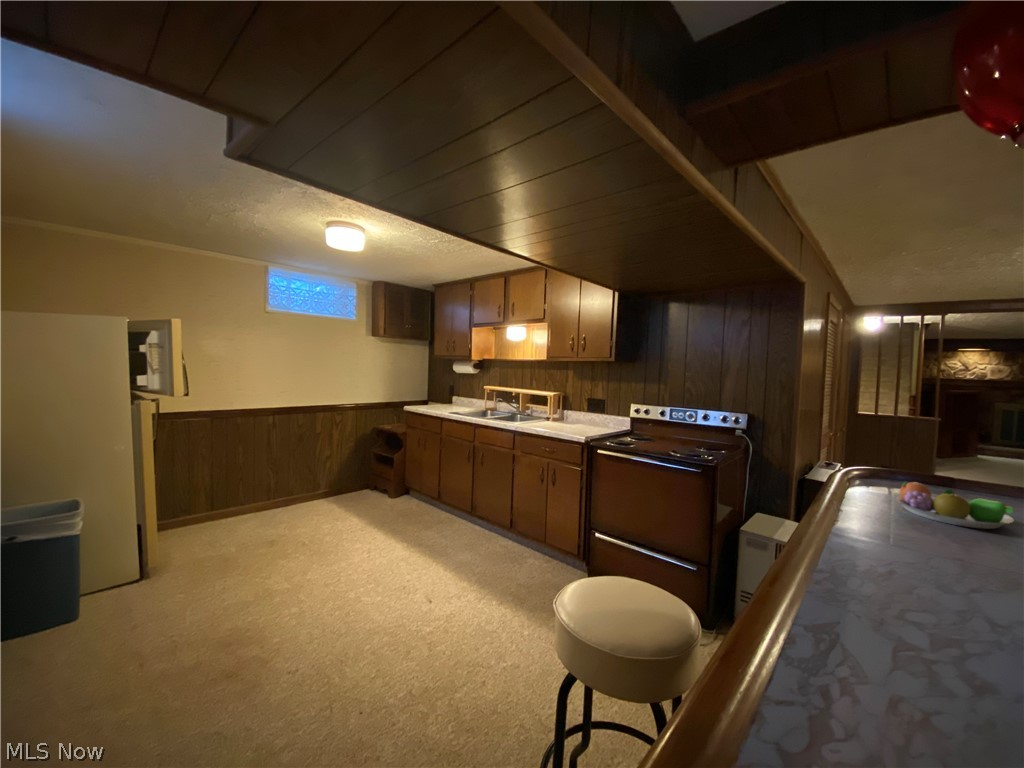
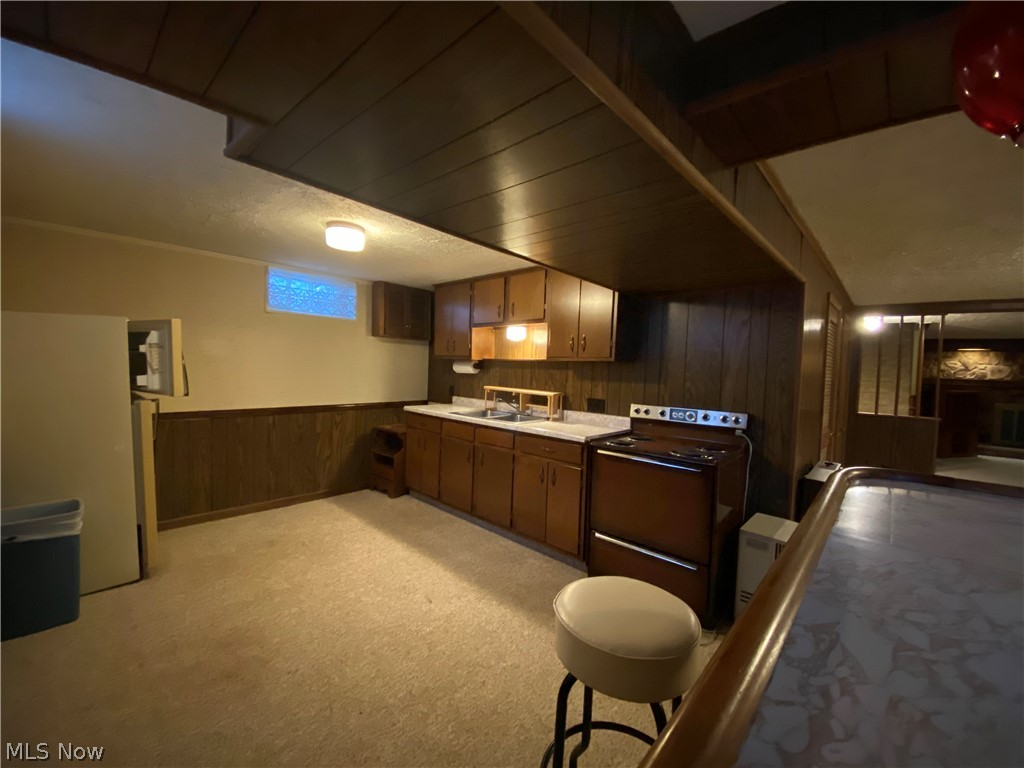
- fruit bowl [895,480,1015,530]
